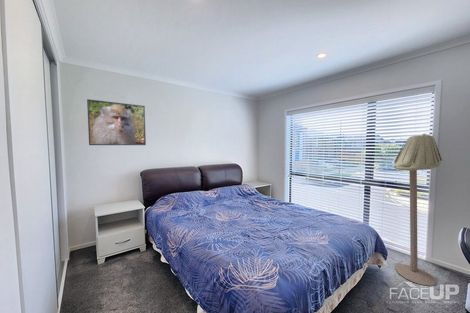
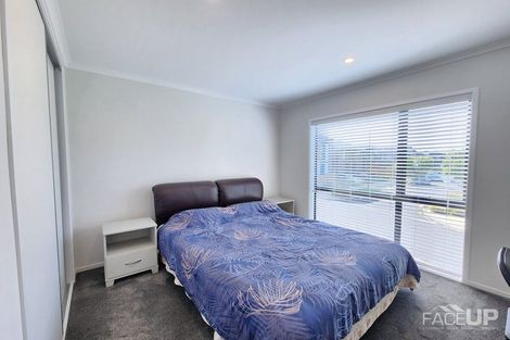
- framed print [86,98,147,146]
- floor lamp [392,133,443,287]
